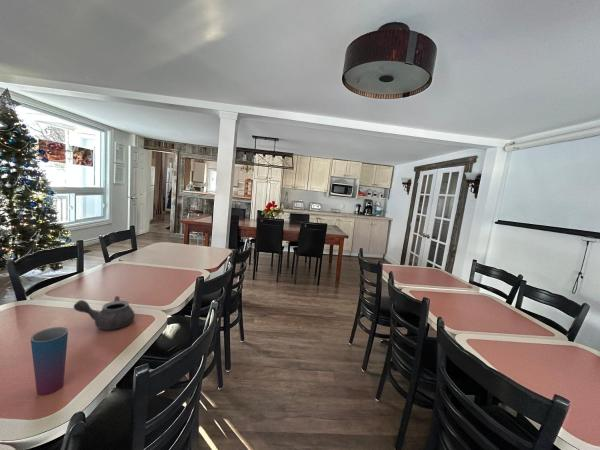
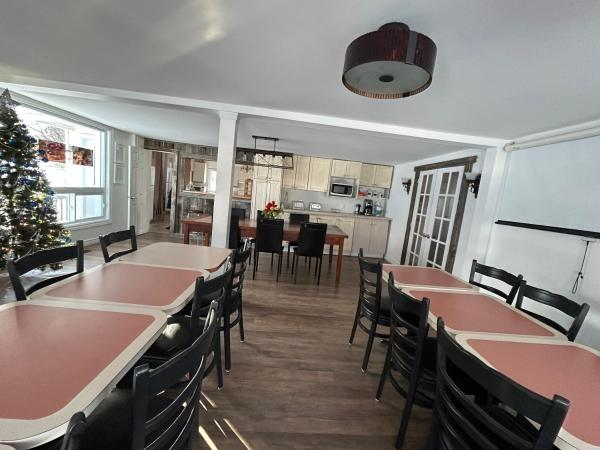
- cup [30,326,69,396]
- teapot [73,295,136,330]
